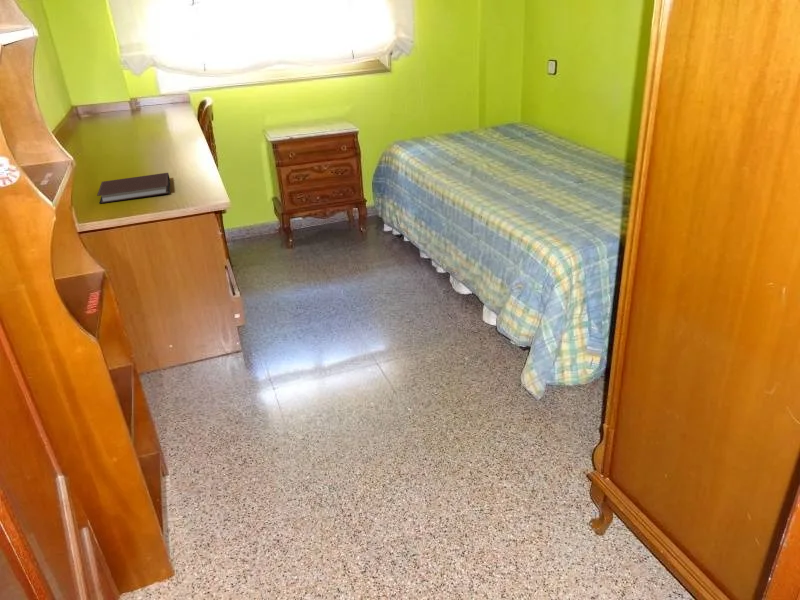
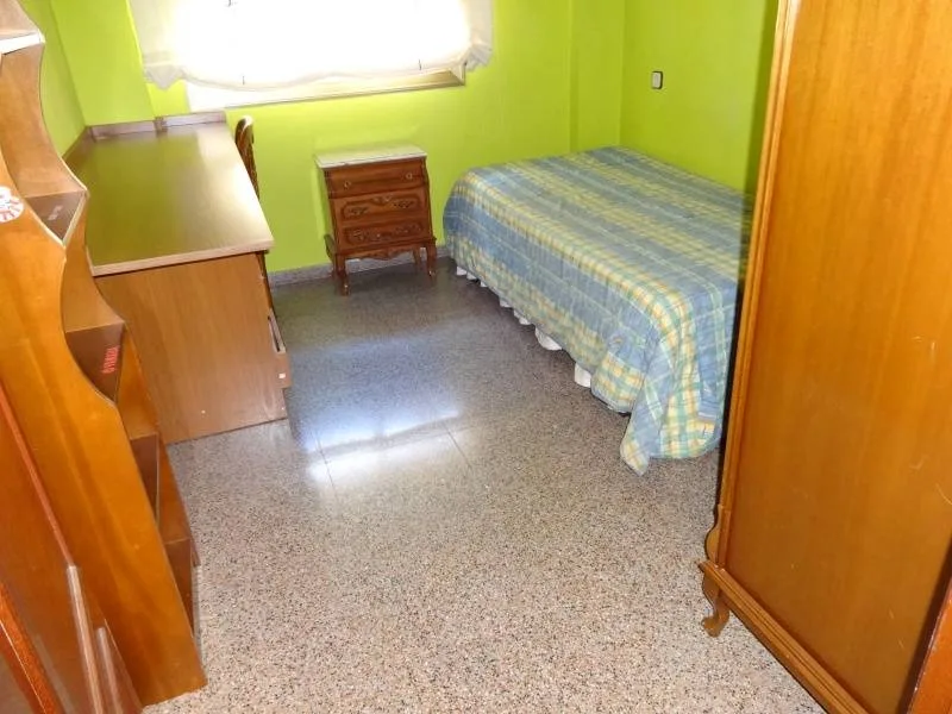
- notebook [96,172,171,204]
